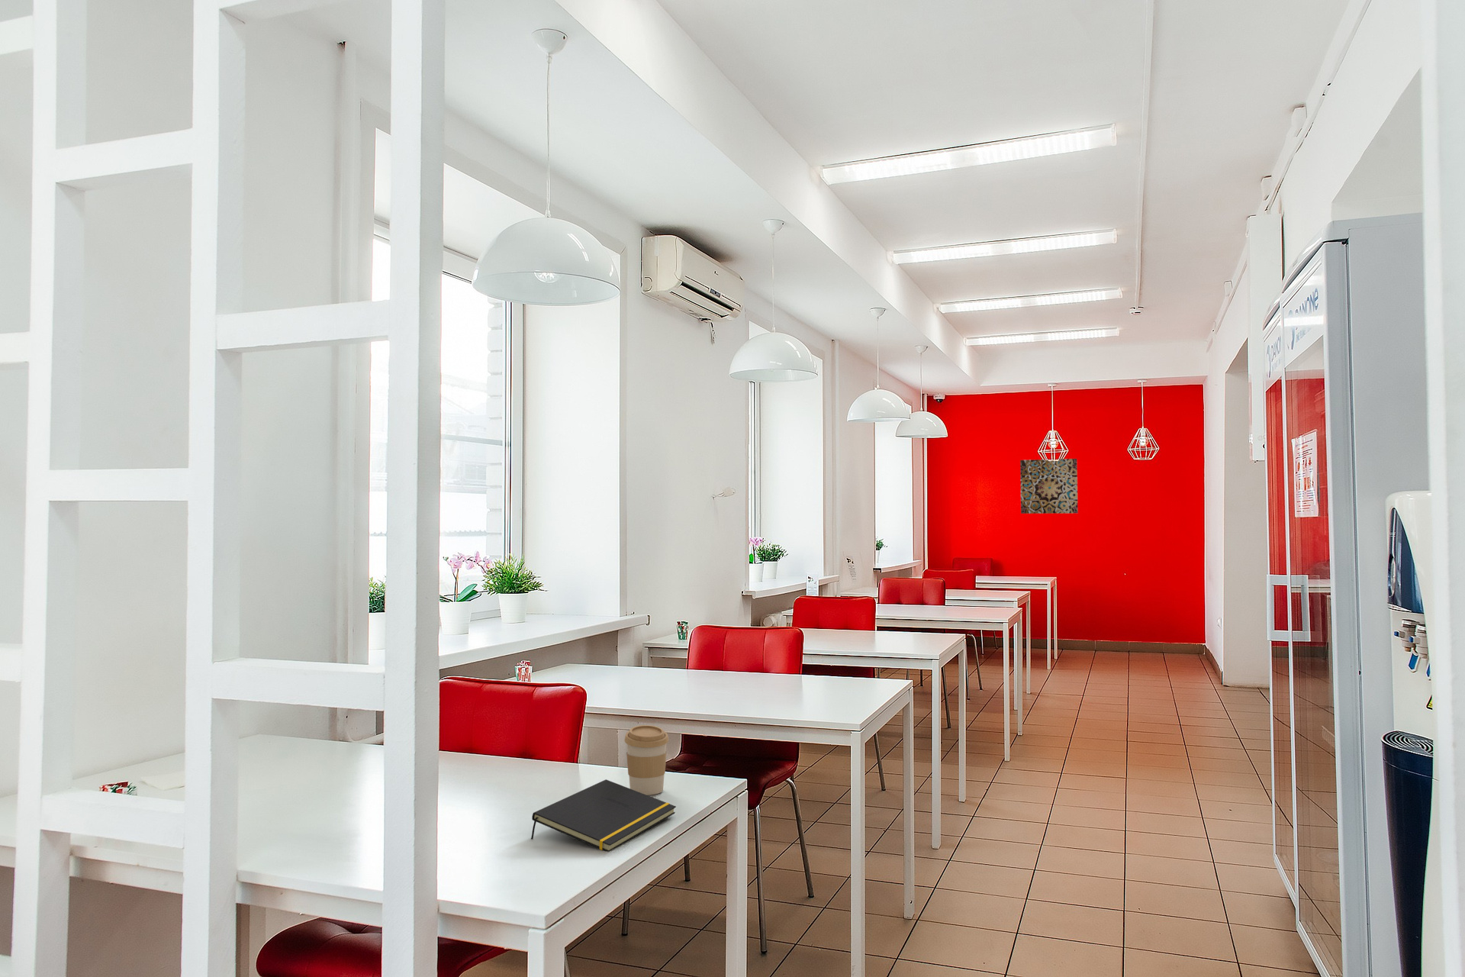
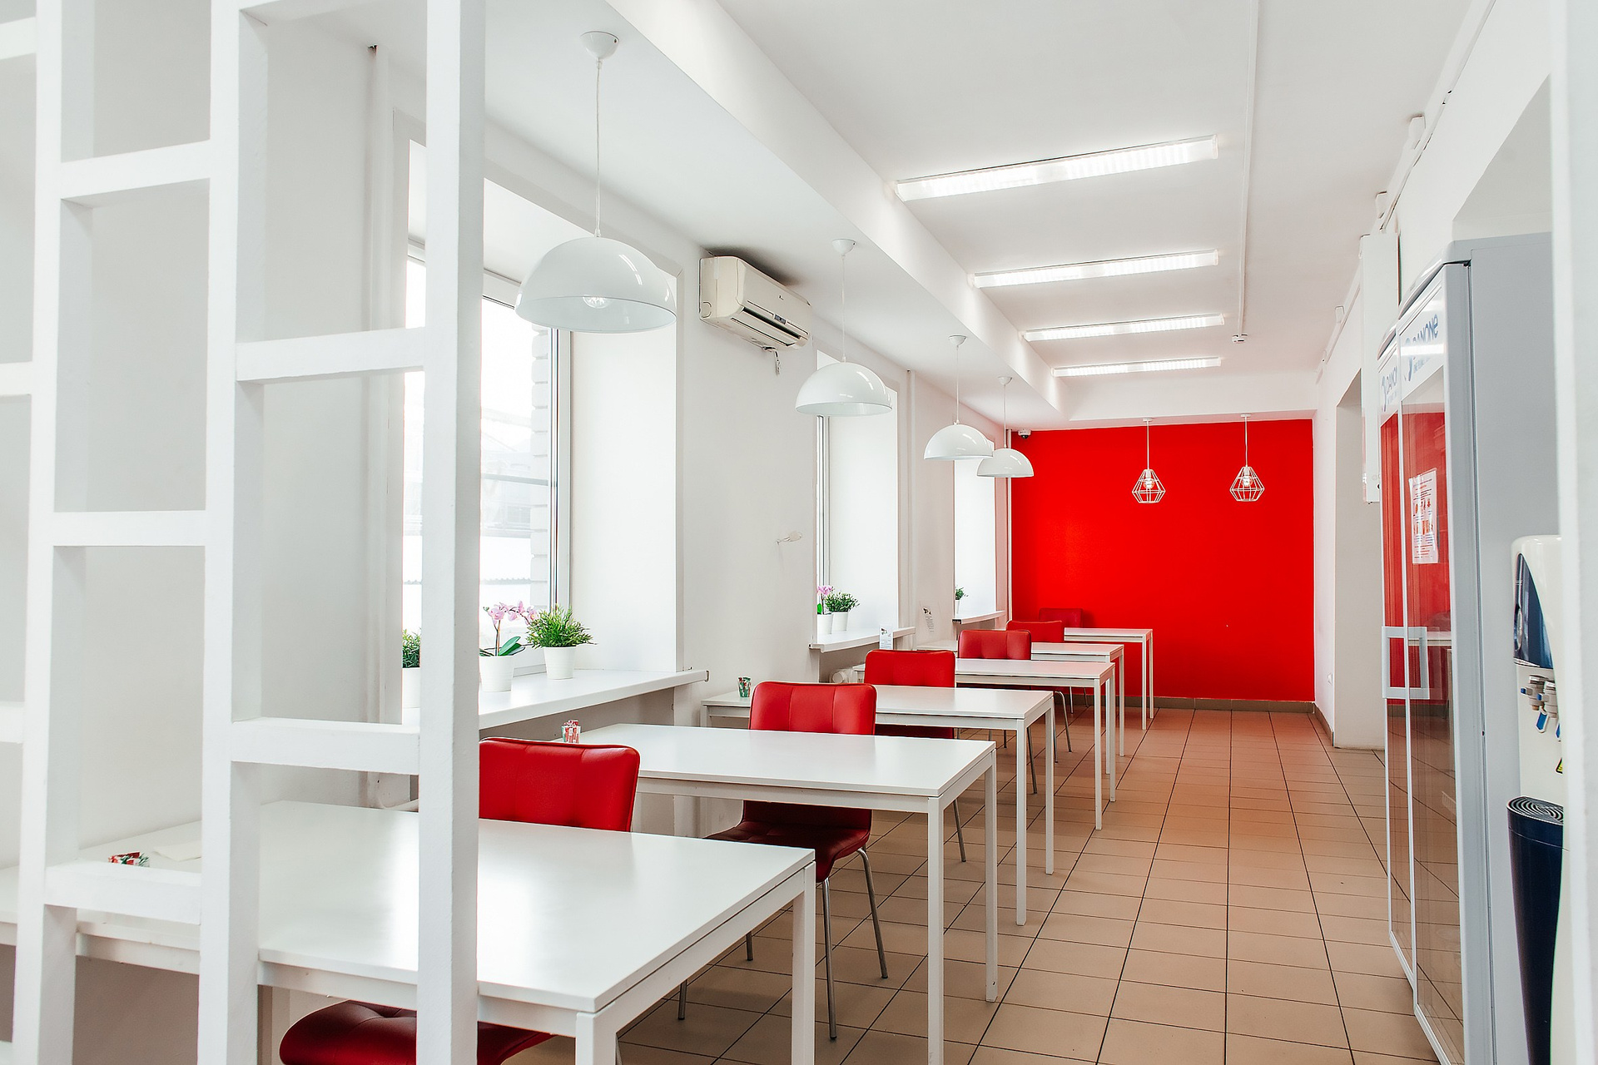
- wall art [1019,458,1079,515]
- coffee cup [623,724,669,796]
- notepad [530,780,677,853]
